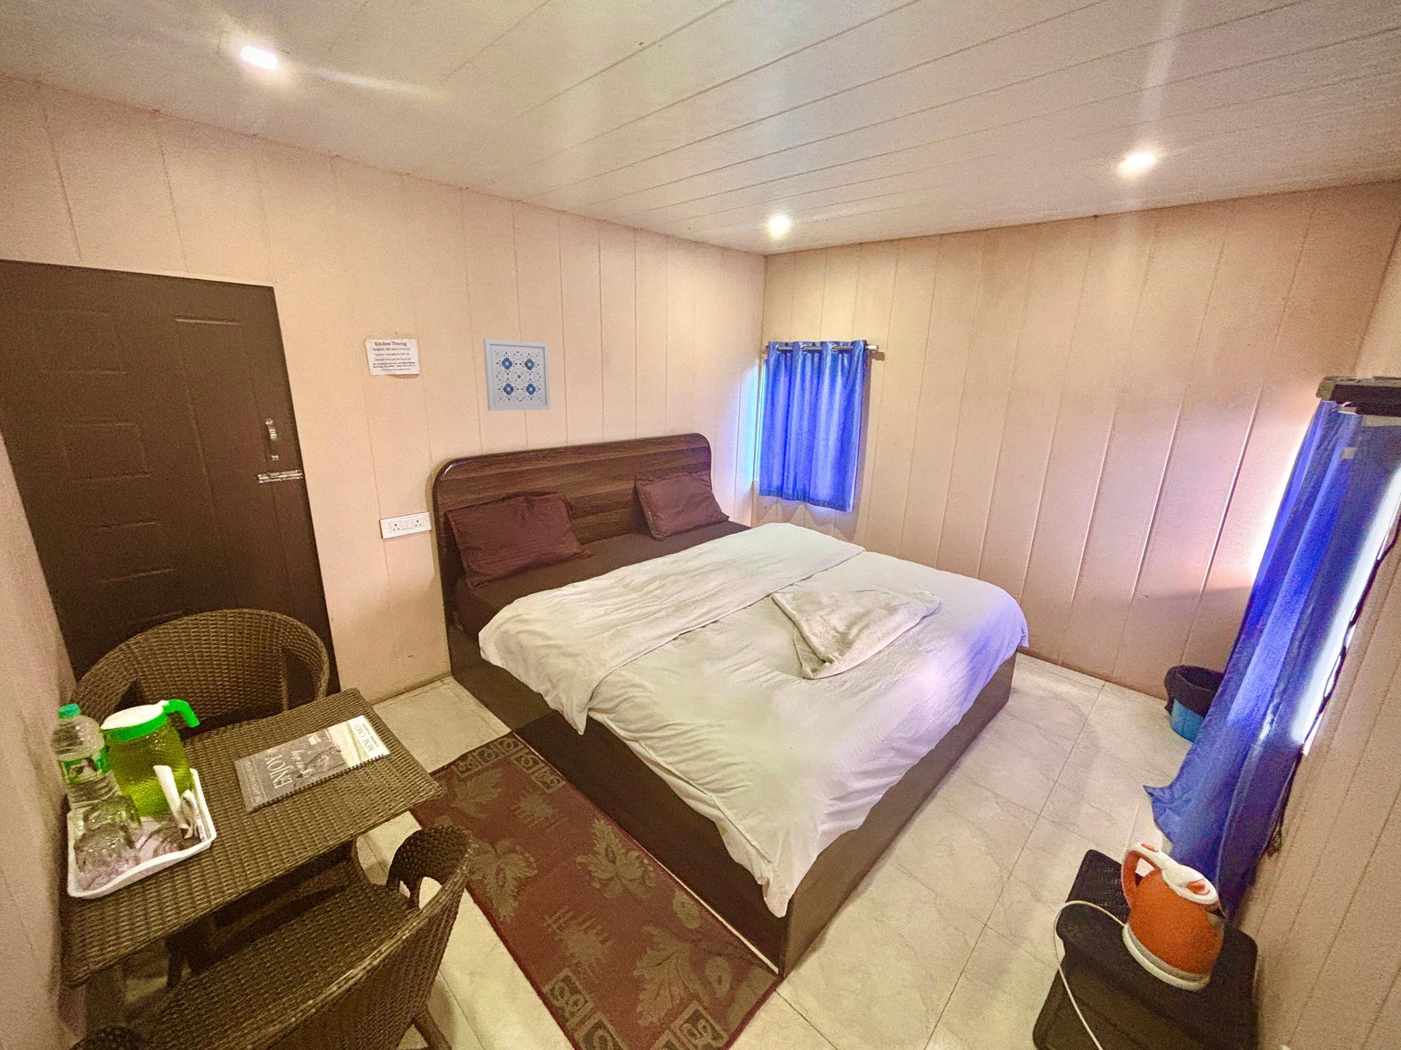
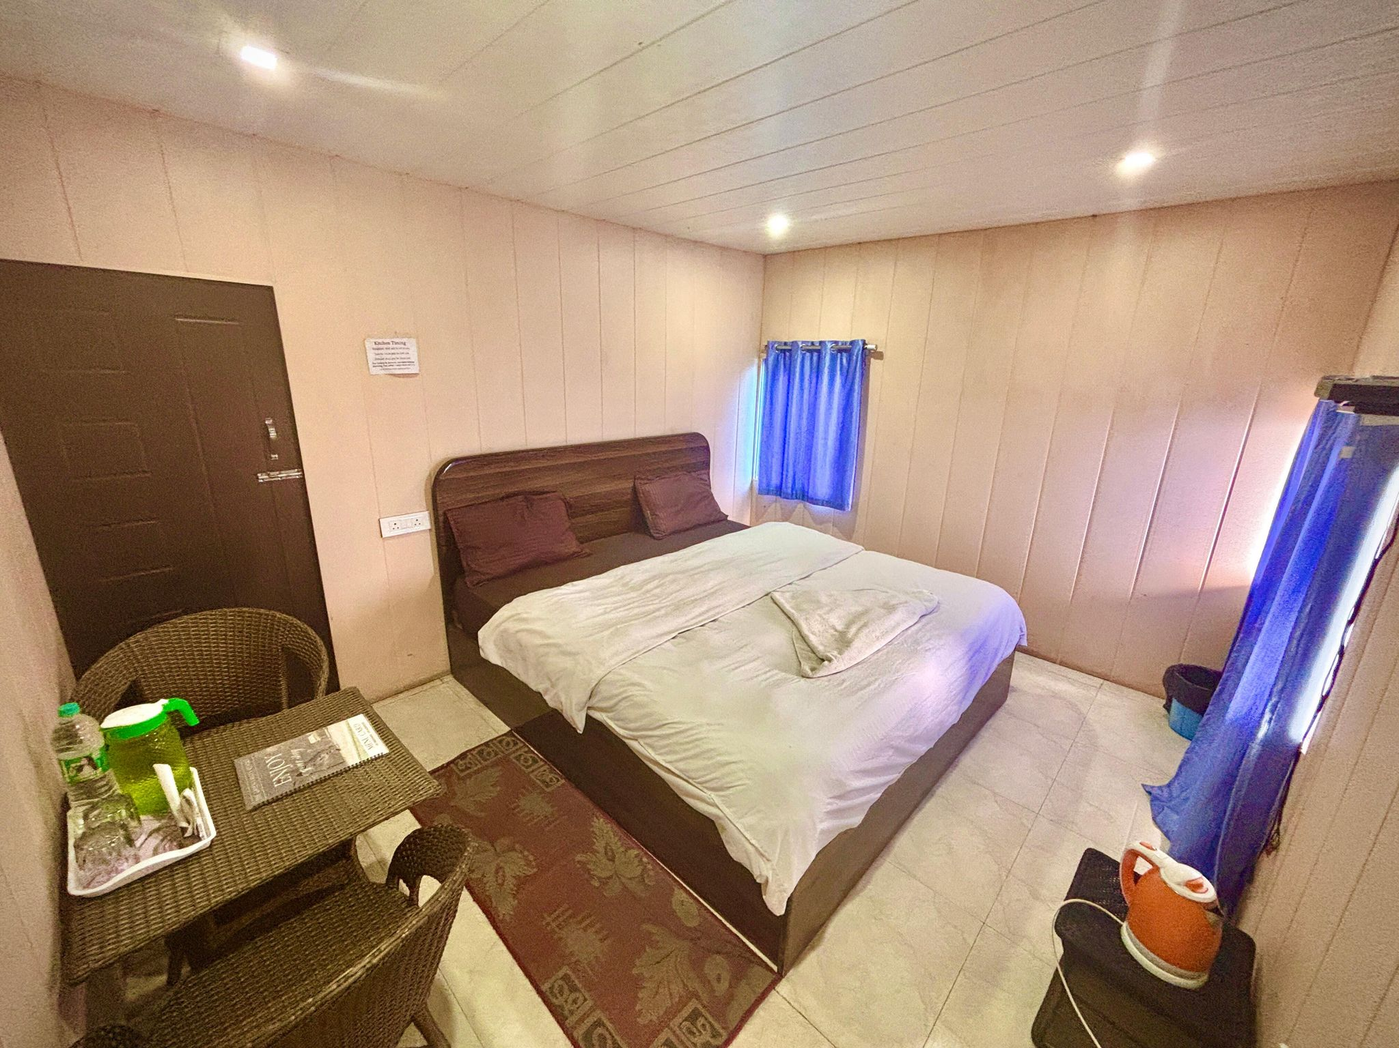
- wall art [482,339,552,411]
